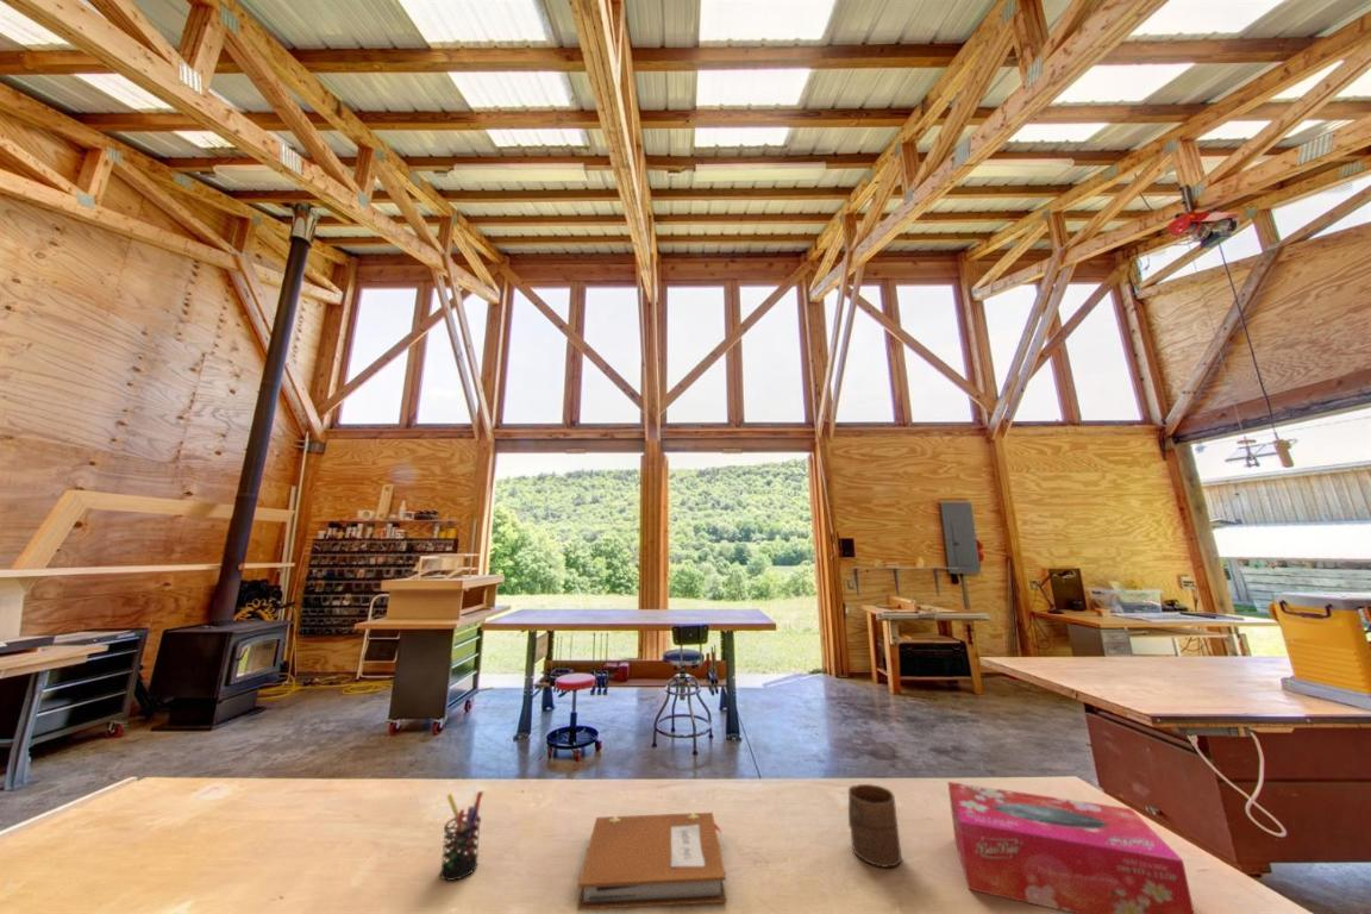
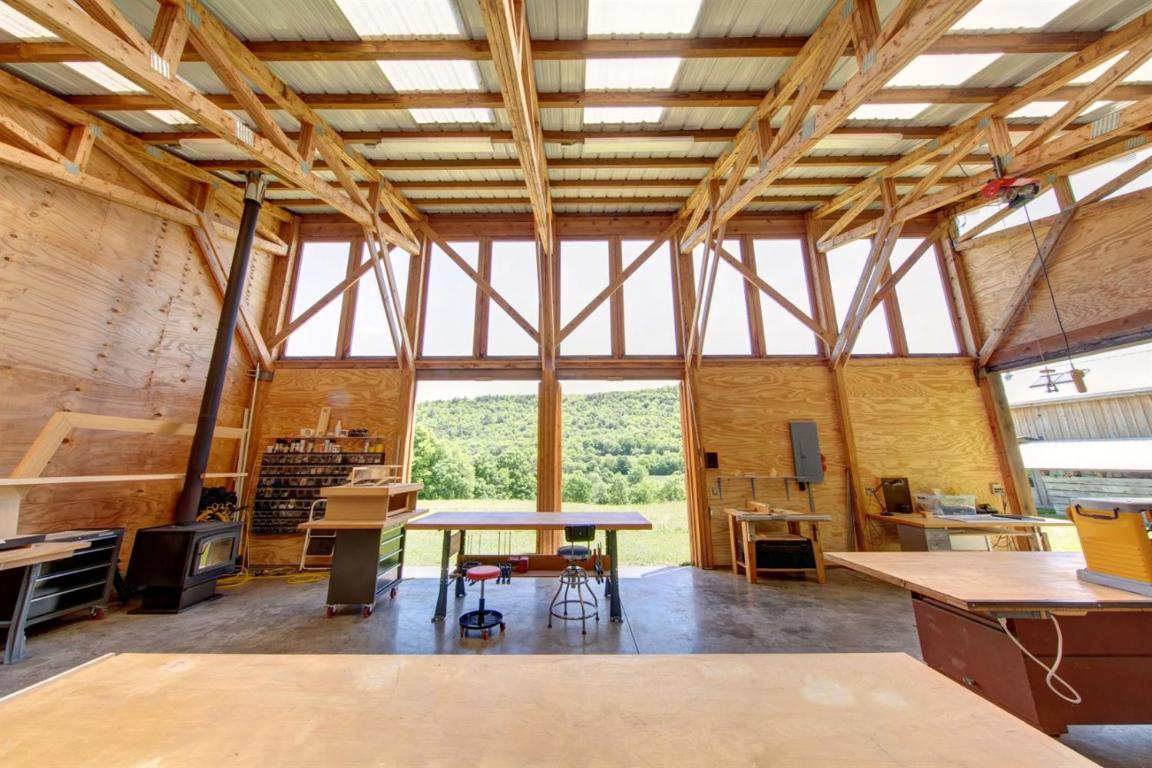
- tissue box [946,781,1196,914]
- notebook [576,812,727,912]
- cup [847,783,902,869]
- pen holder [439,790,484,882]
